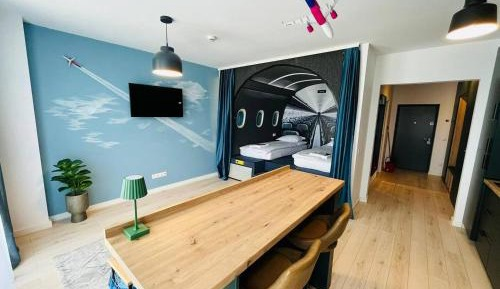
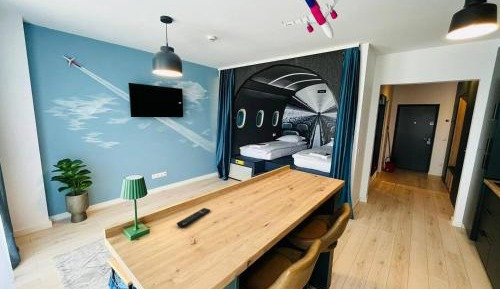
+ remote control [176,207,211,228]
